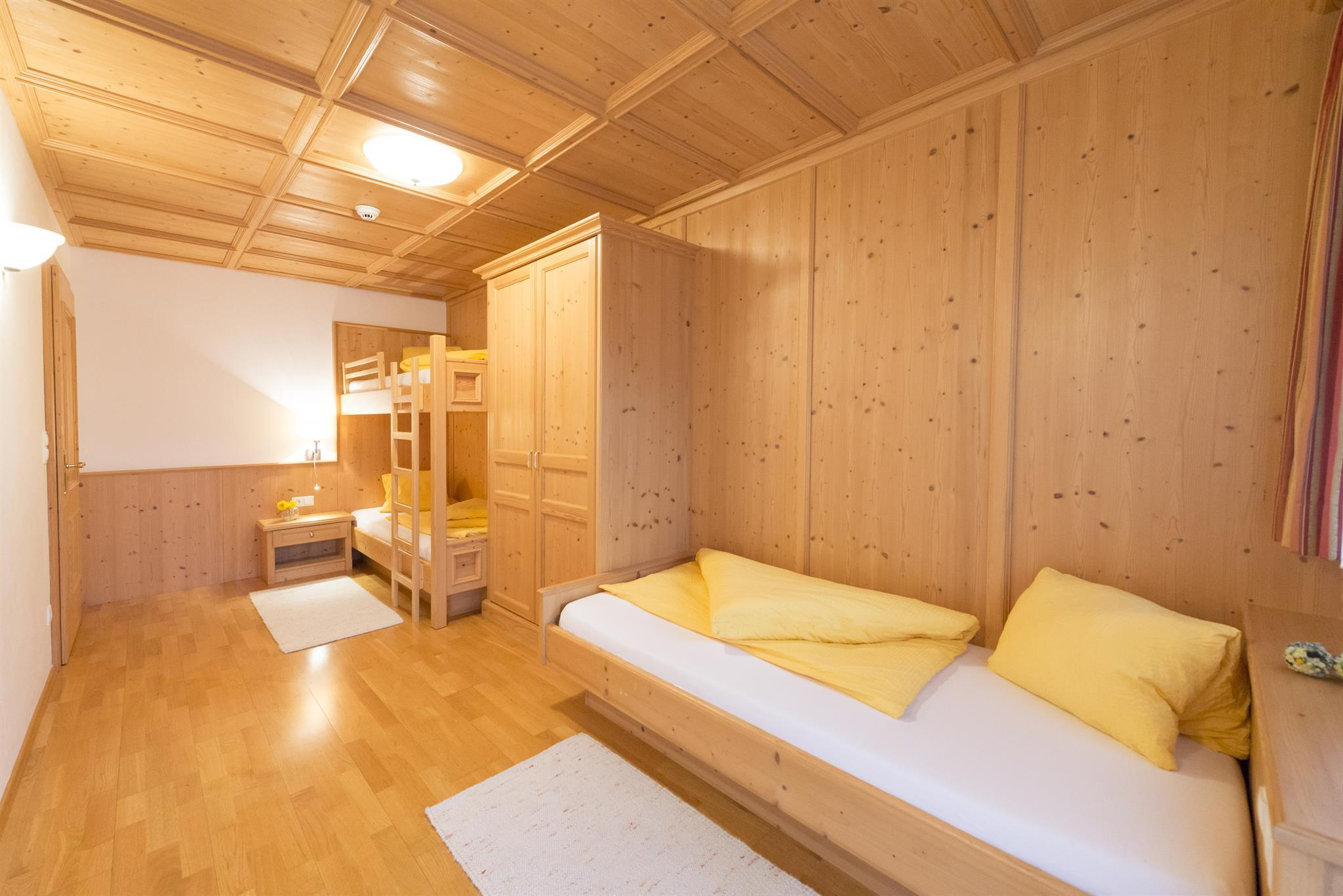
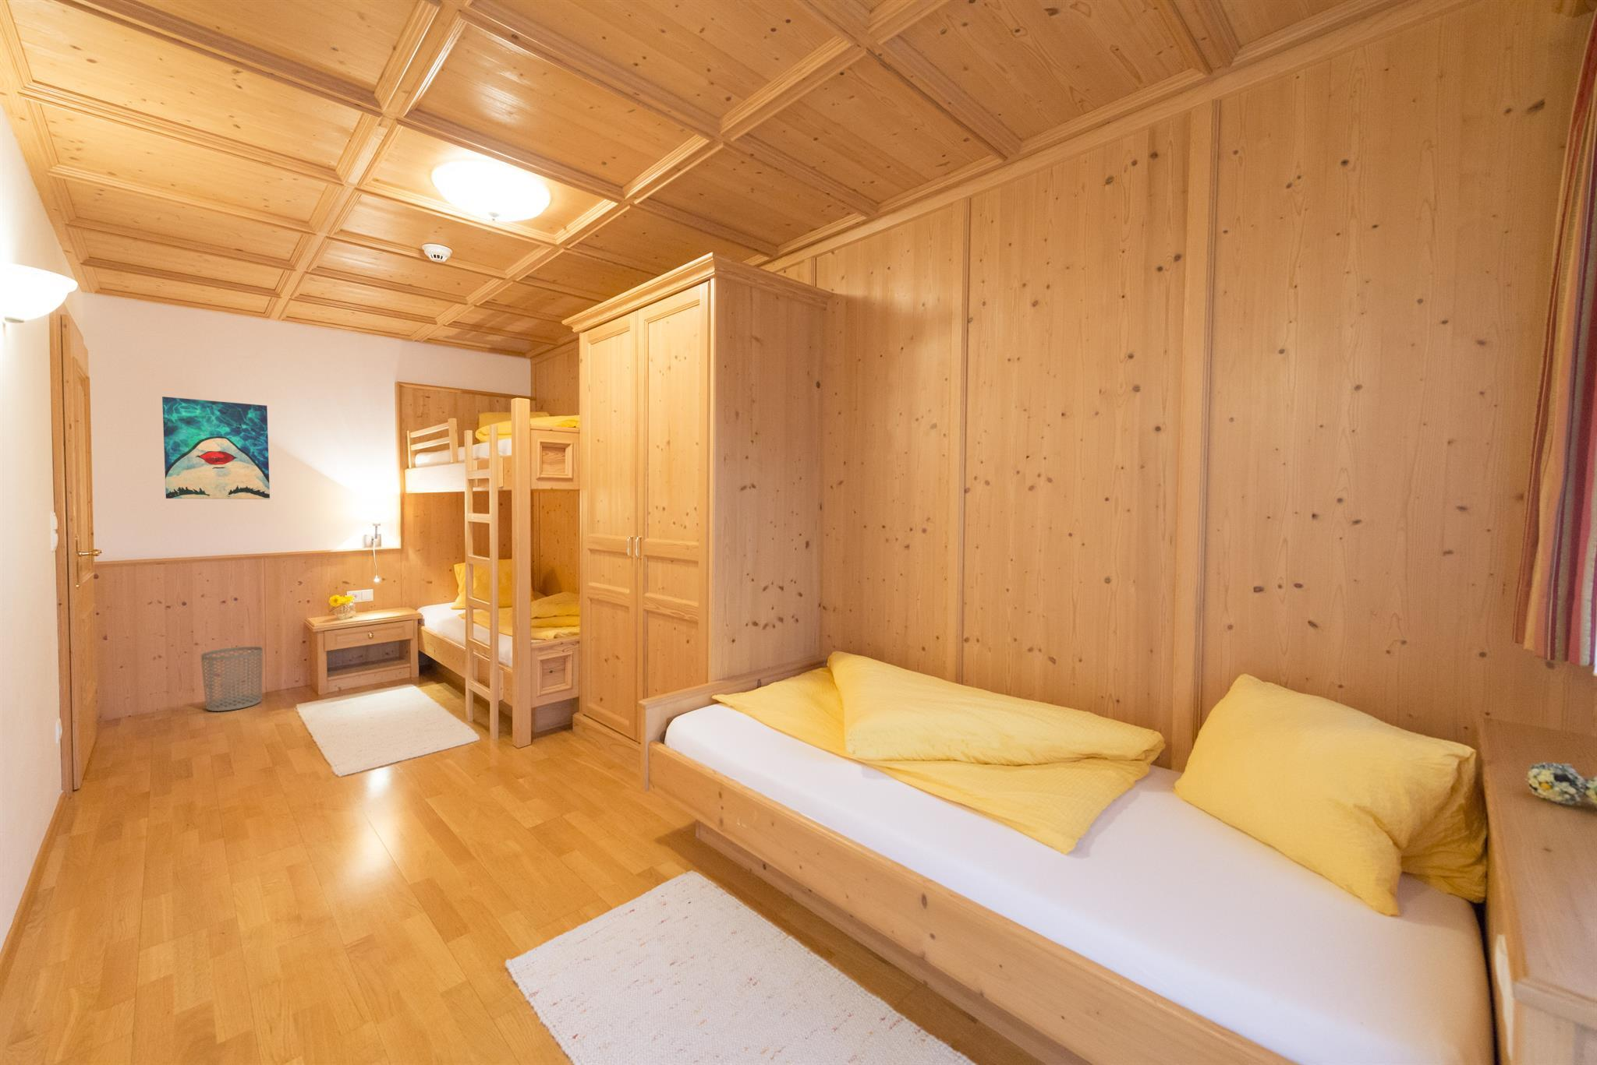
+ wall art [162,396,271,500]
+ waste bin [201,645,264,712]
